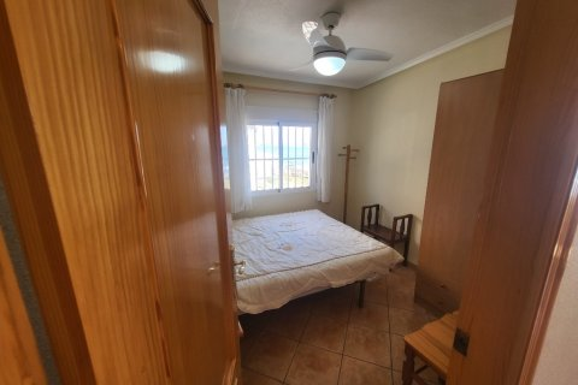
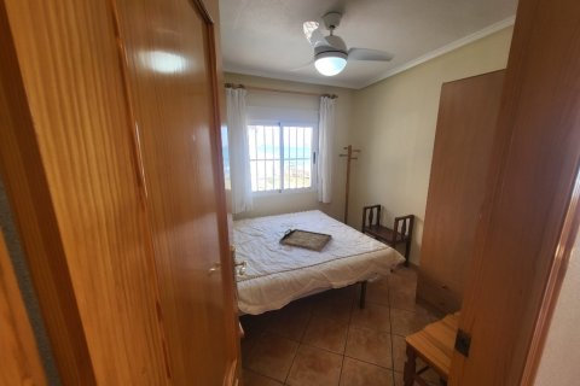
+ serving tray [278,228,334,252]
